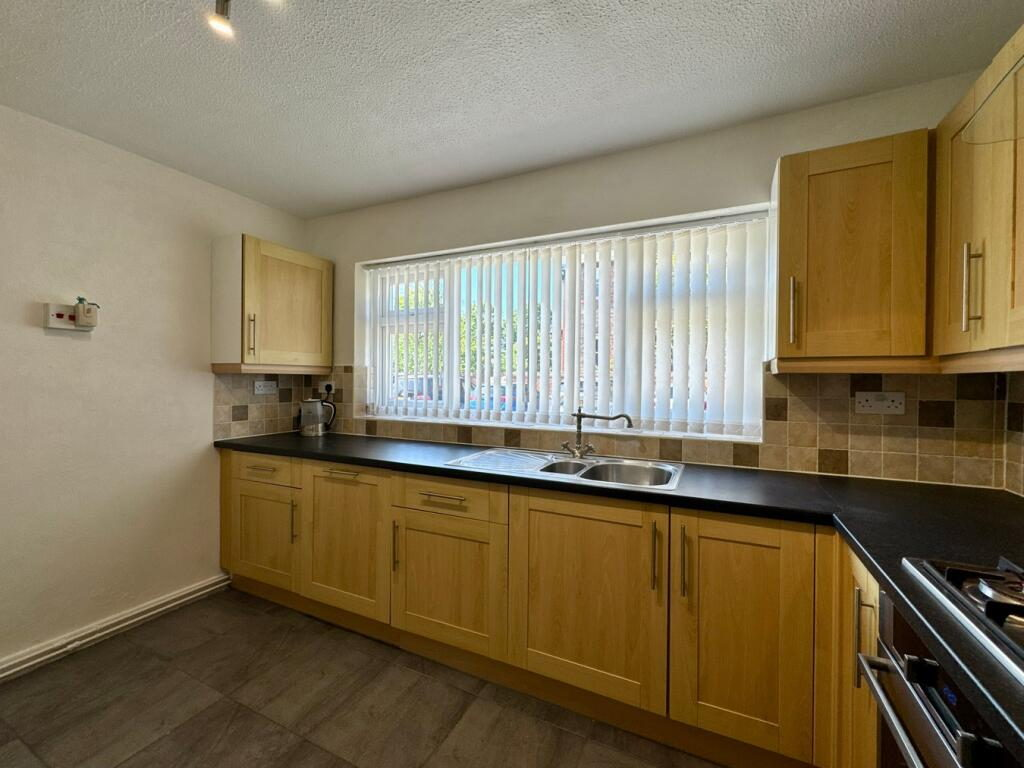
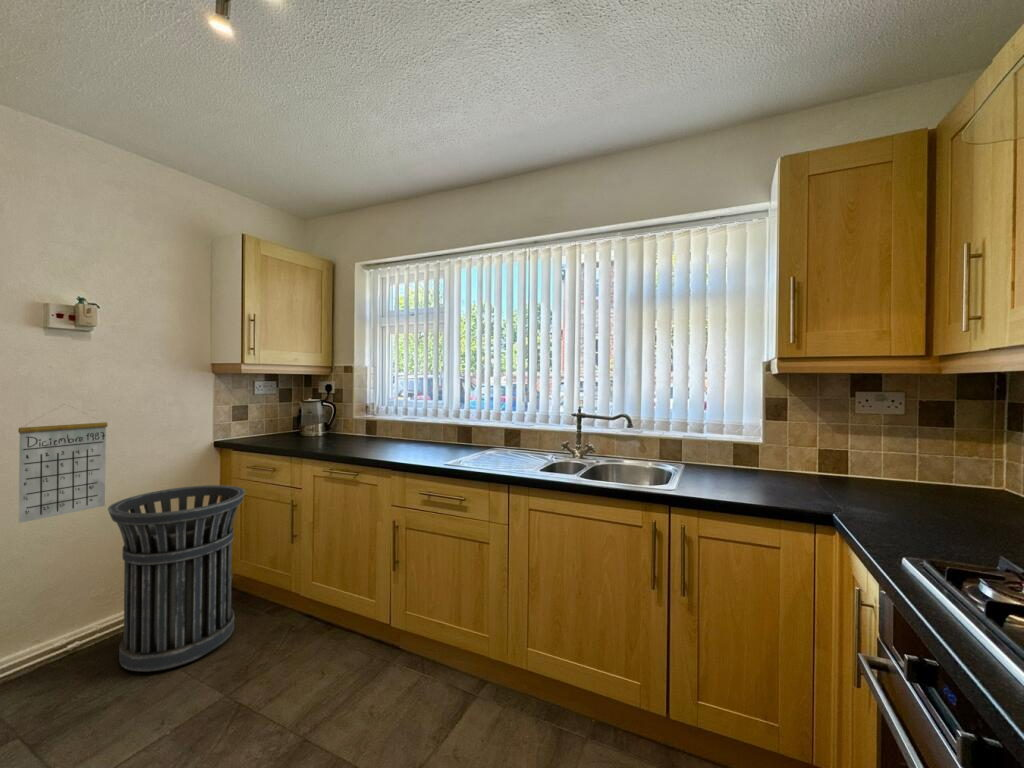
+ calendar [17,403,109,524]
+ trash can [107,484,247,673]
